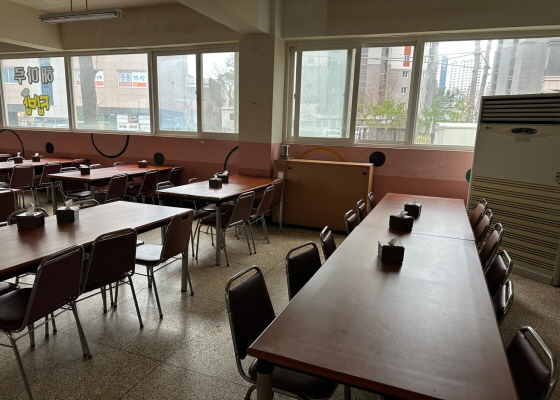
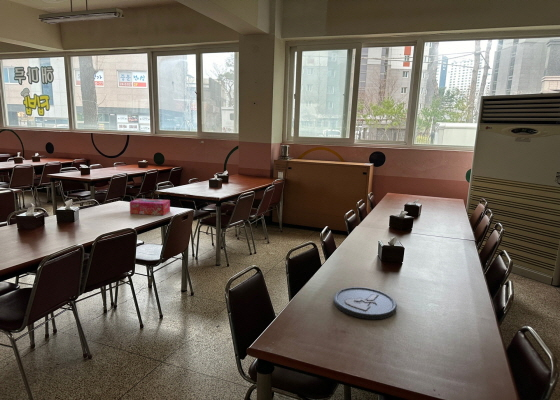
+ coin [333,286,398,321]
+ tissue box [129,198,171,216]
